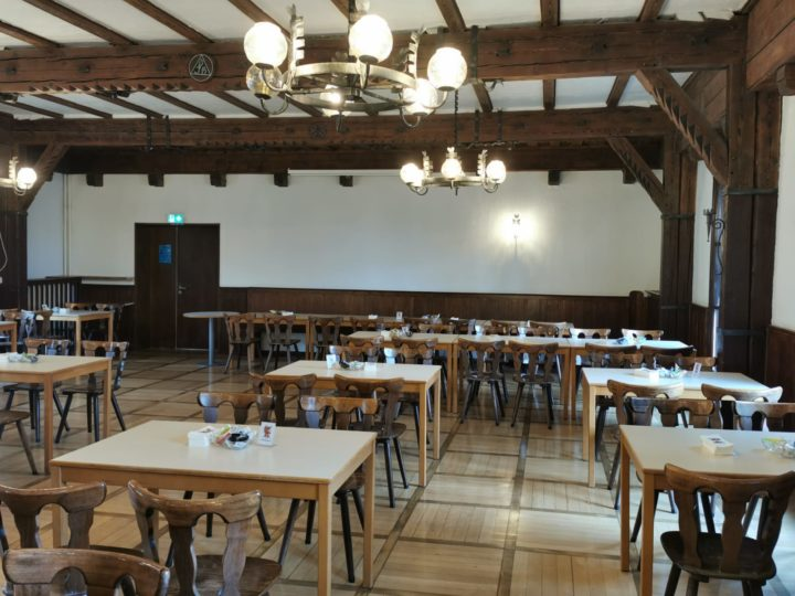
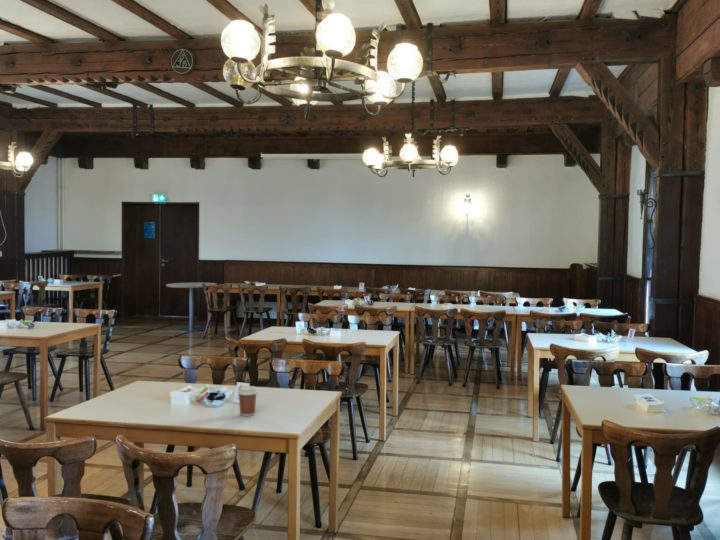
+ coffee cup [236,385,259,417]
